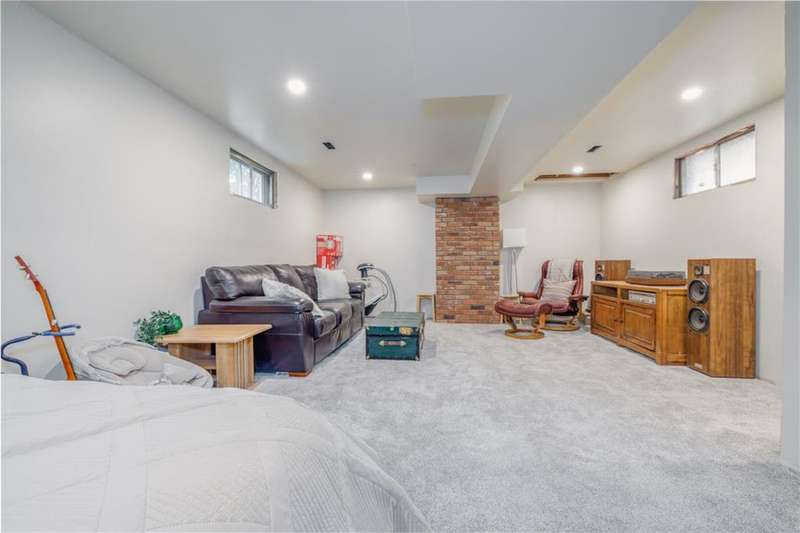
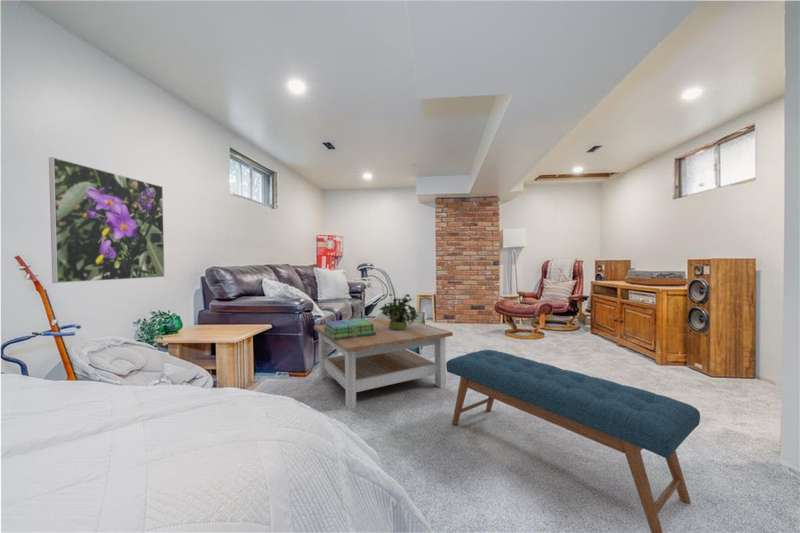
+ coffee table [313,317,454,411]
+ bench [445,349,701,533]
+ stack of books [323,317,376,340]
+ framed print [48,156,166,284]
+ potted plant [379,292,419,330]
